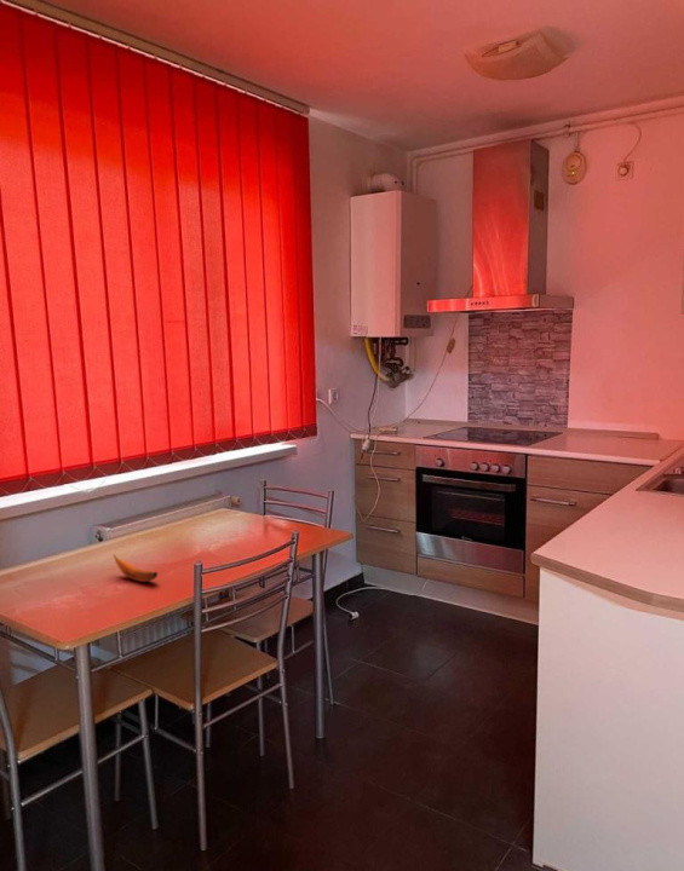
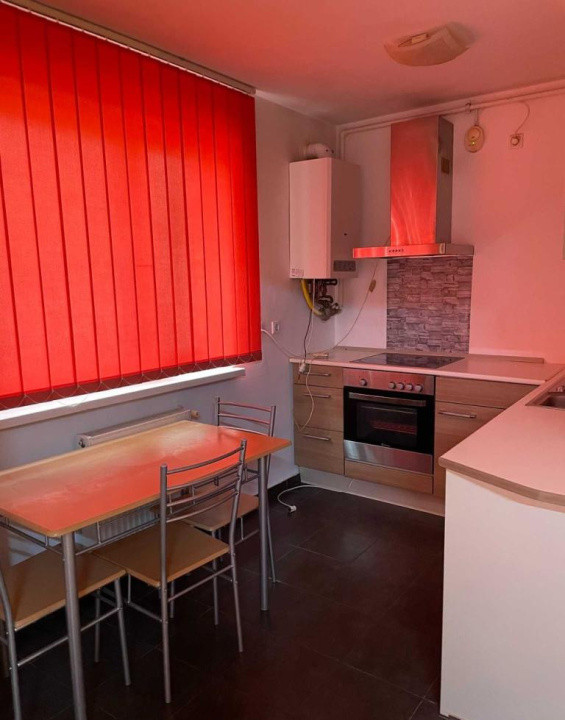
- banana [113,553,159,583]
